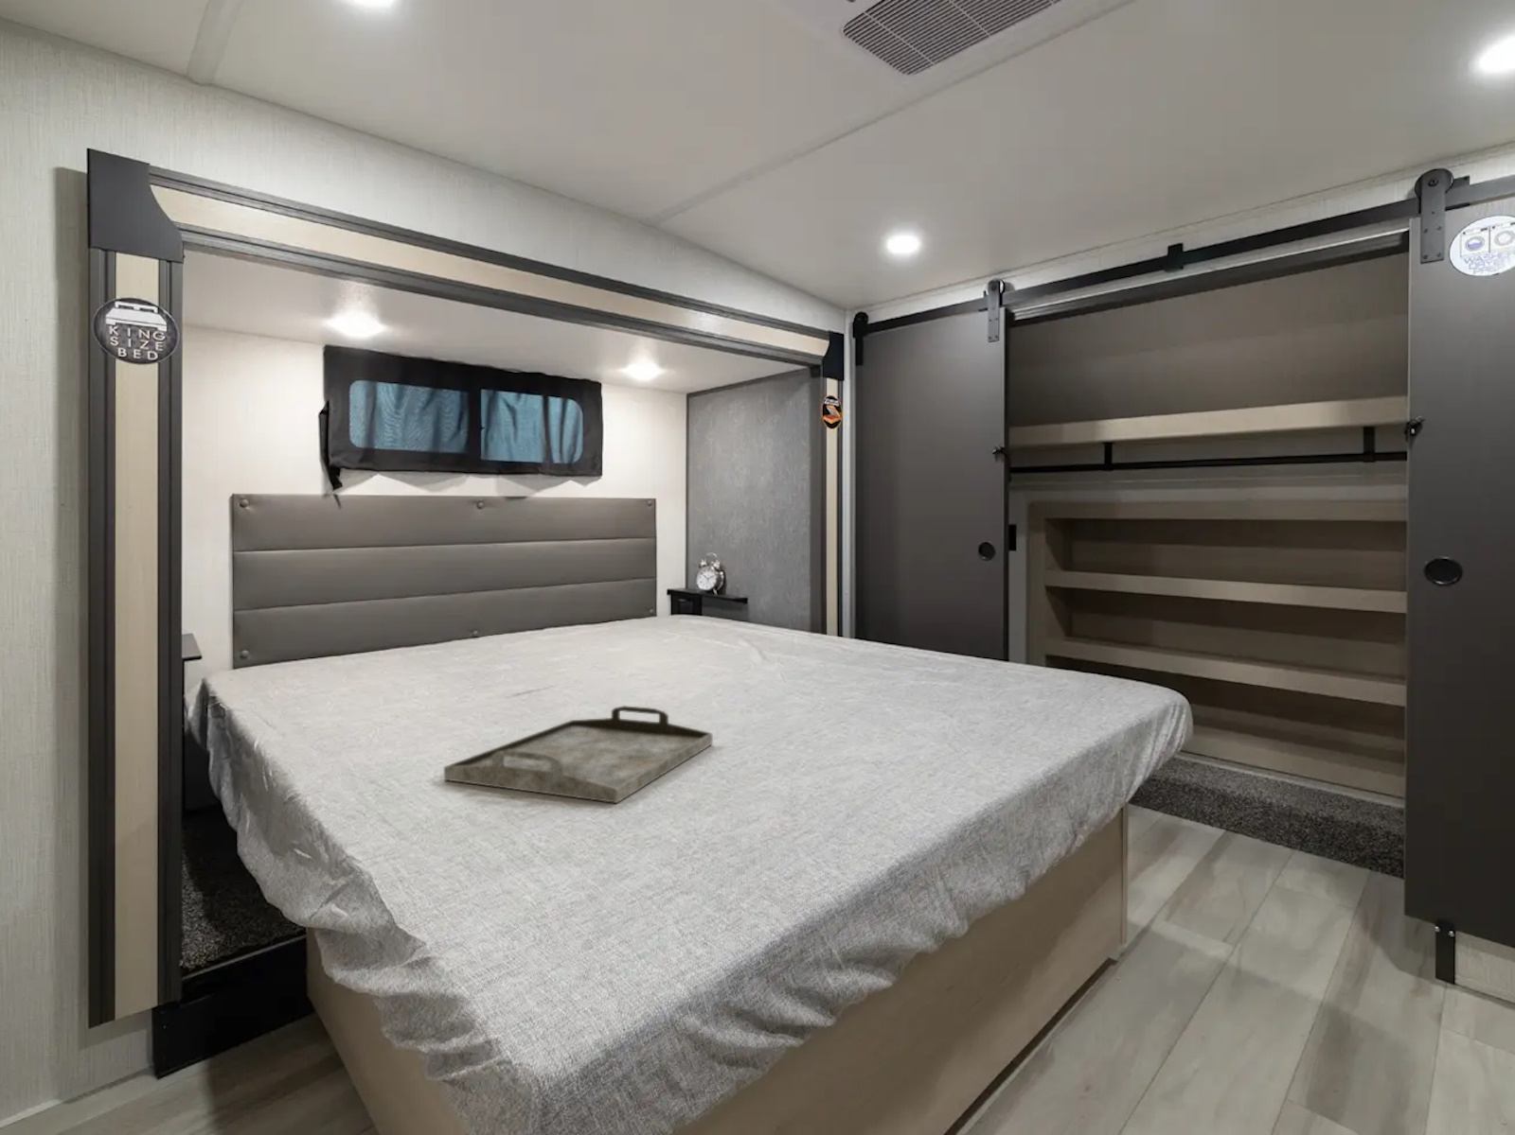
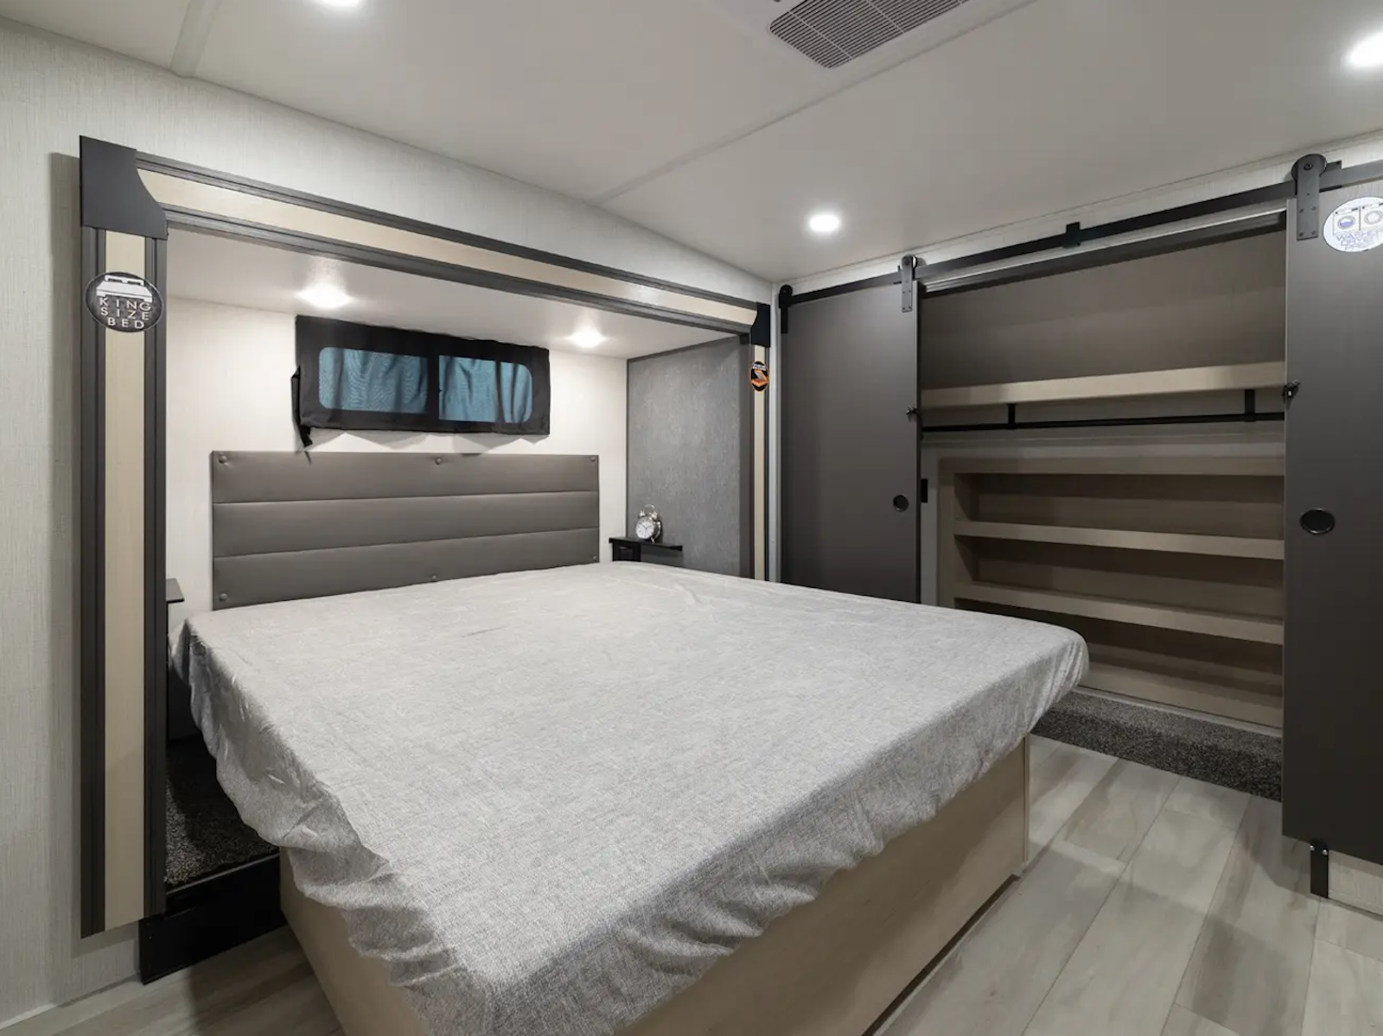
- serving tray [443,705,713,804]
